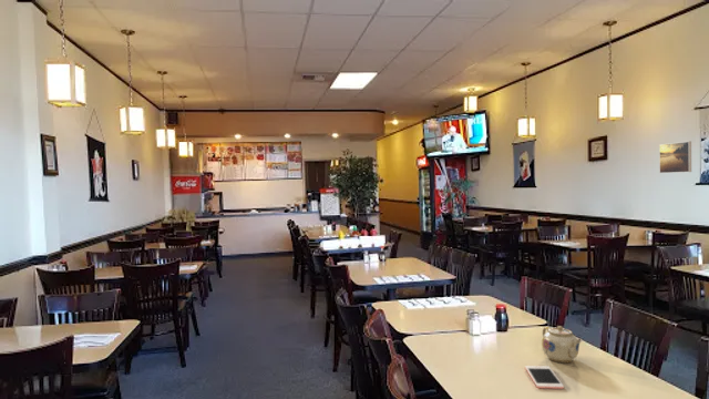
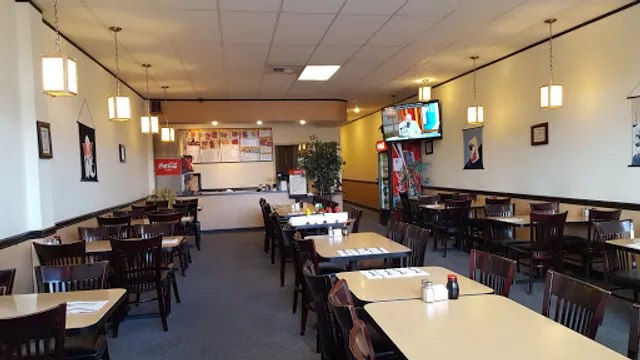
- cell phone [524,365,565,390]
- teapot [541,325,584,365]
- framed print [658,141,692,174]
